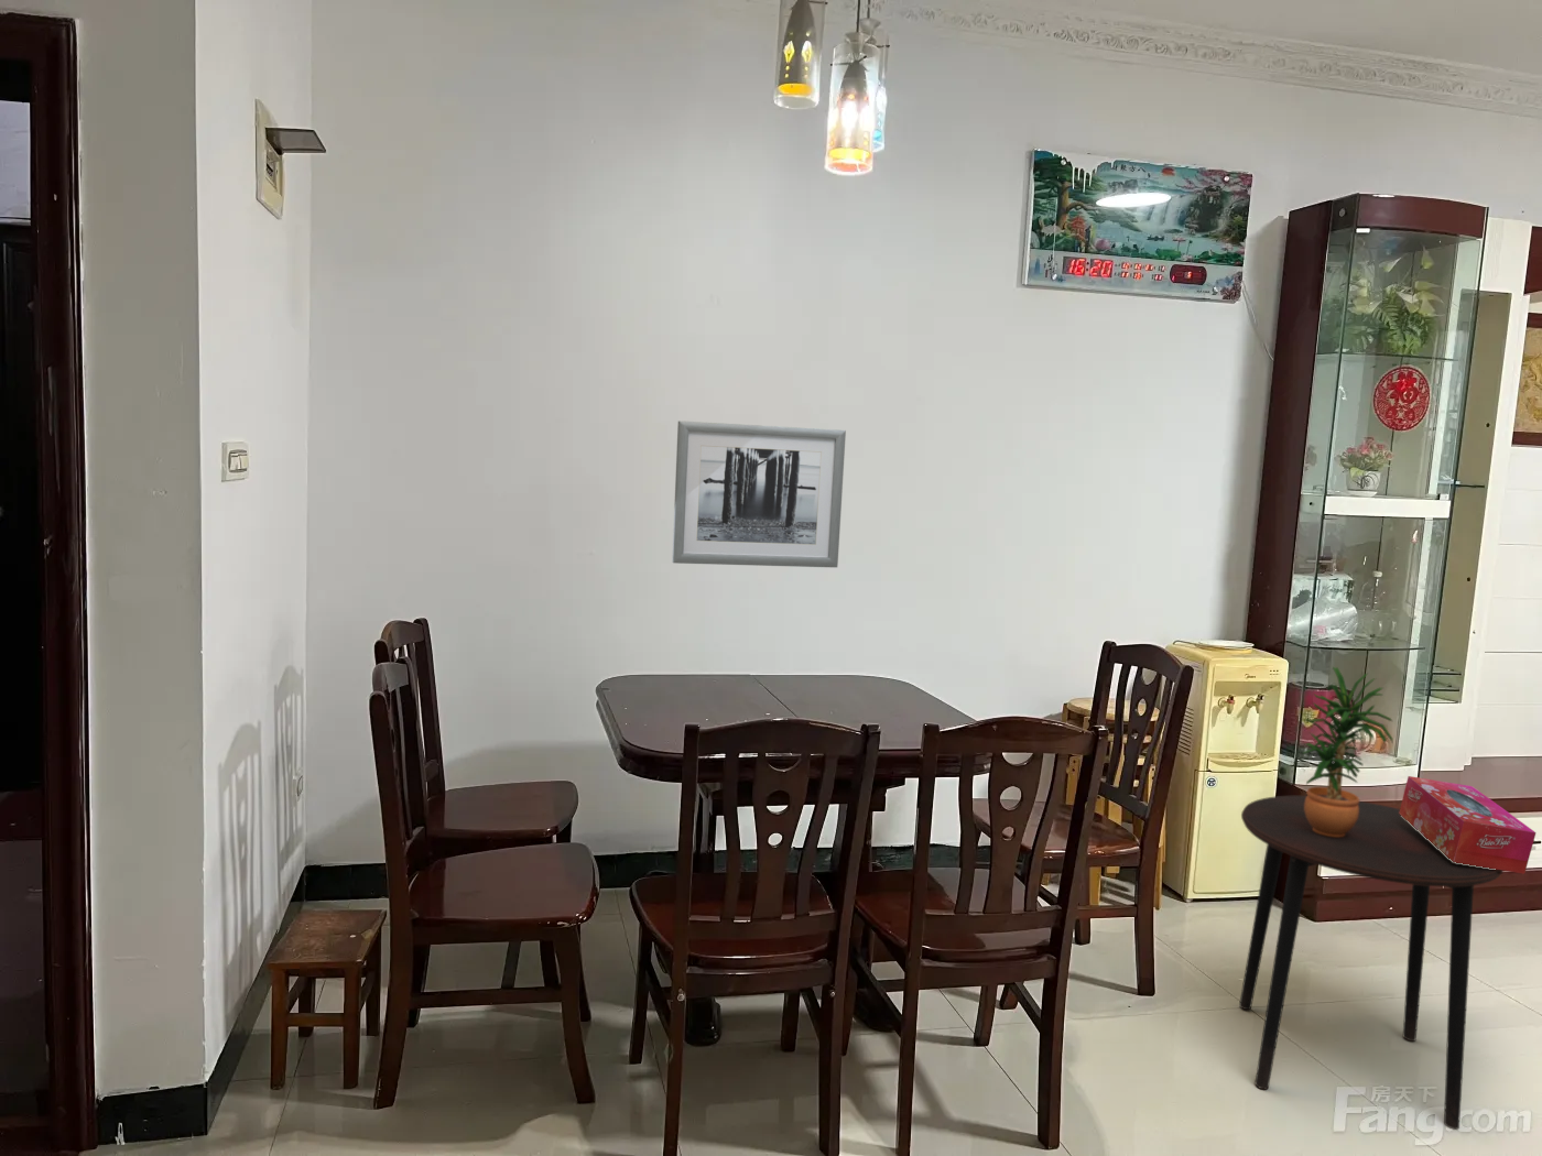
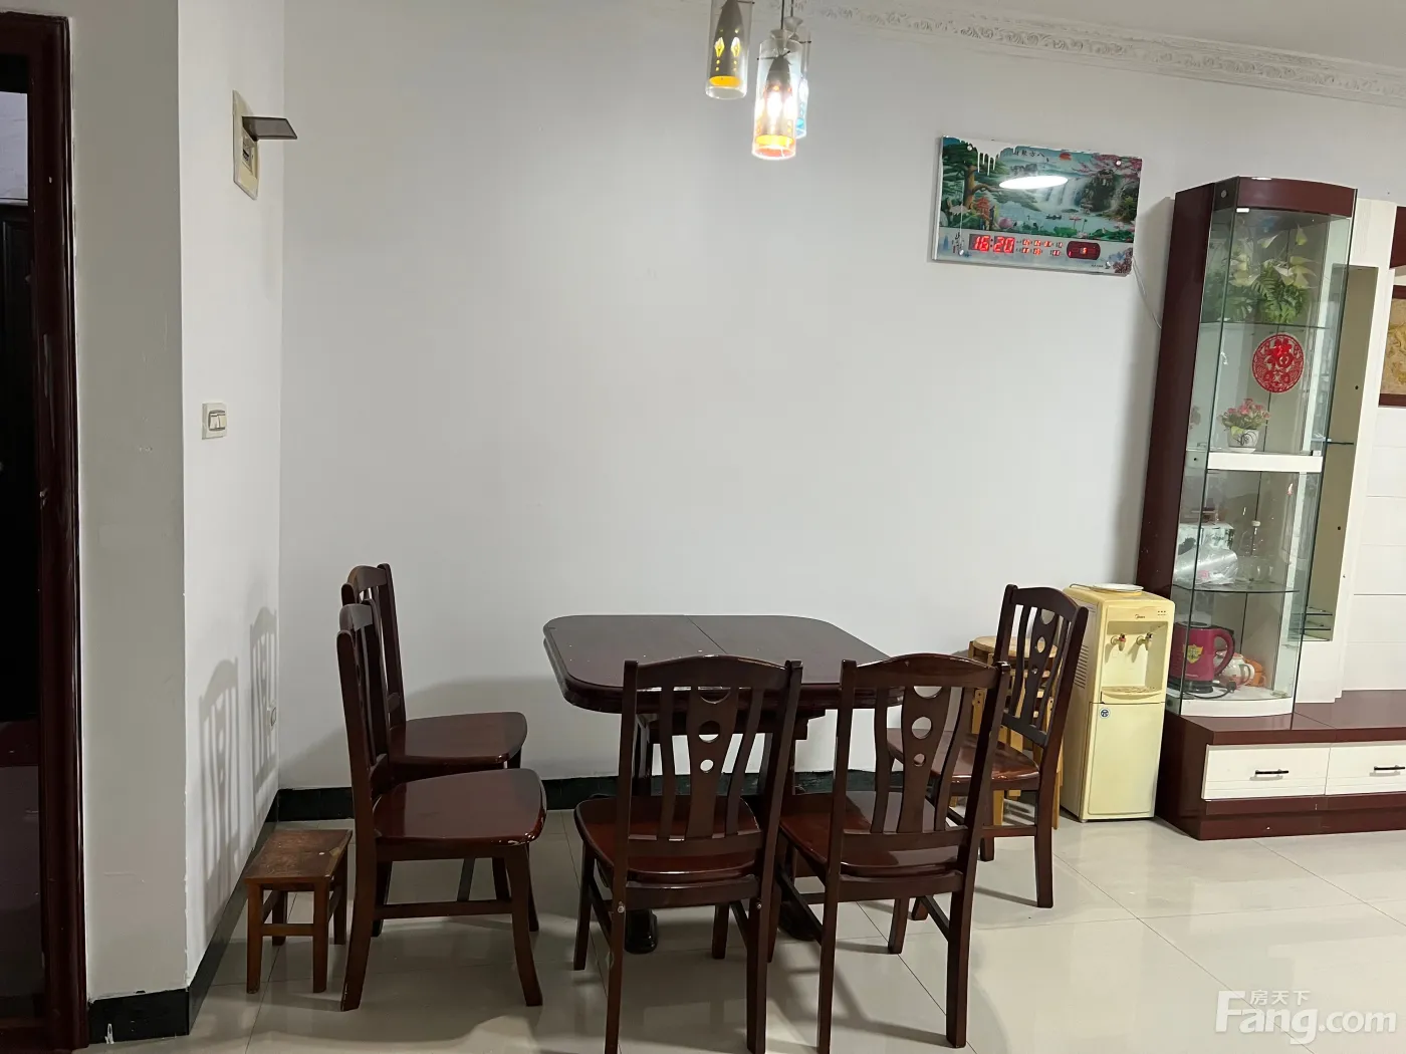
- potted plant [1300,667,1394,838]
- side table [1238,795,1504,1130]
- tissue box [1399,775,1536,875]
- wall art [670,419,847,568]
